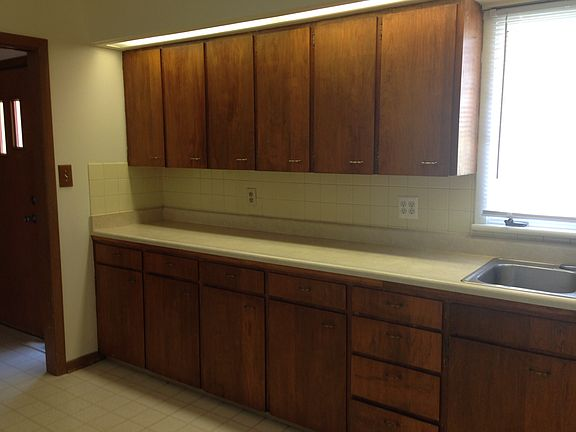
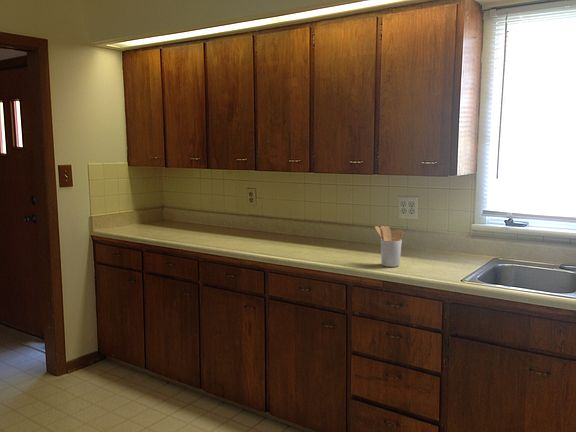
+ utensil holder [374,225,404,268]
